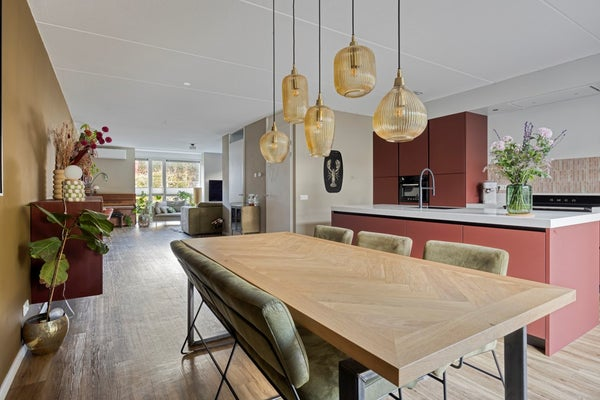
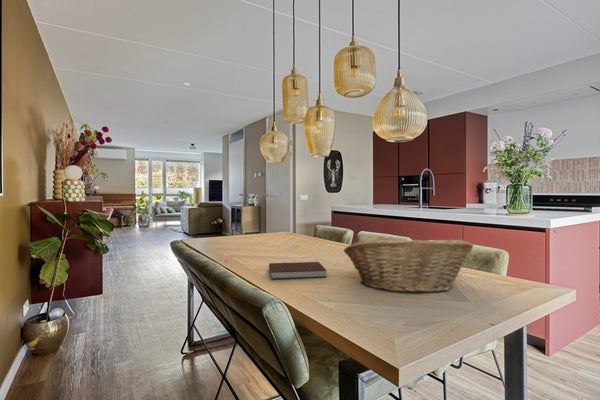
+ fruit basket [343,237,474,294]
+ notebook [268,261,328,280]
